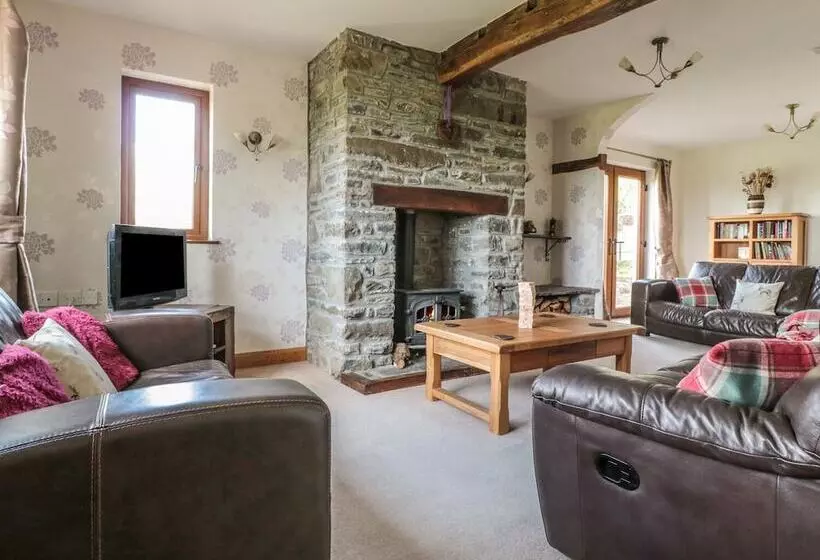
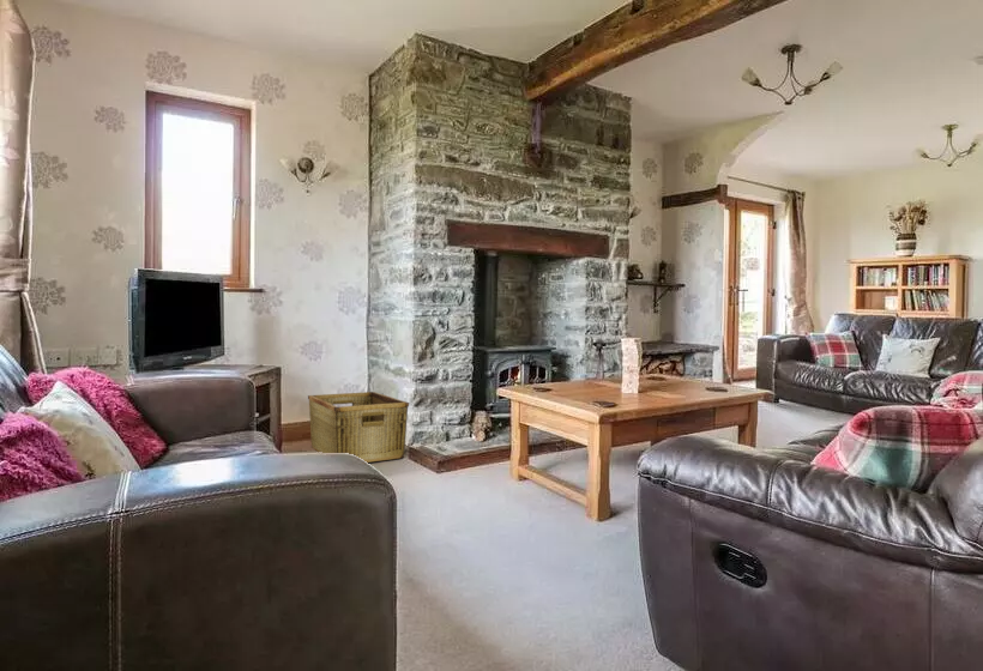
+ hamper [307,391,410,464]
